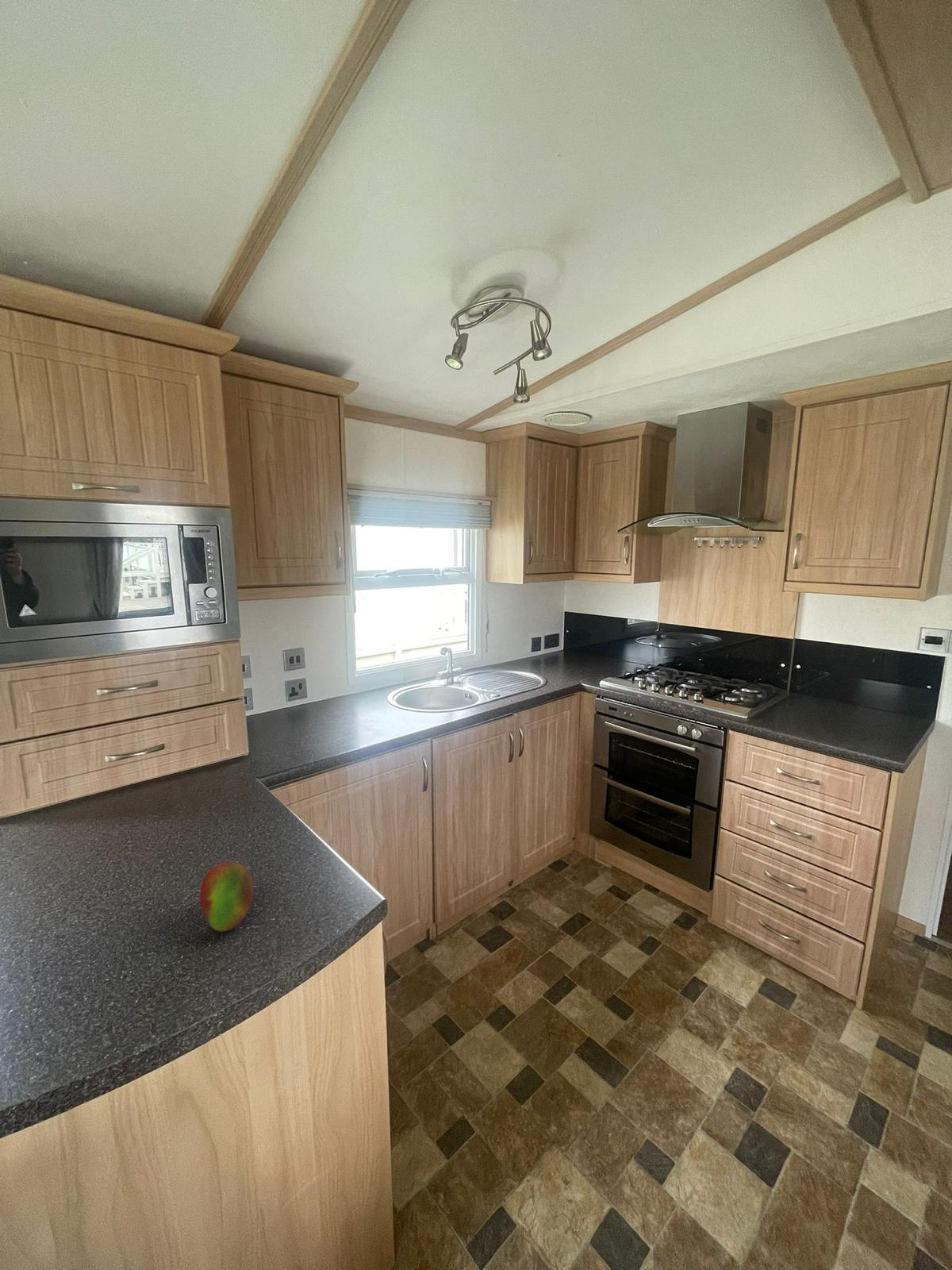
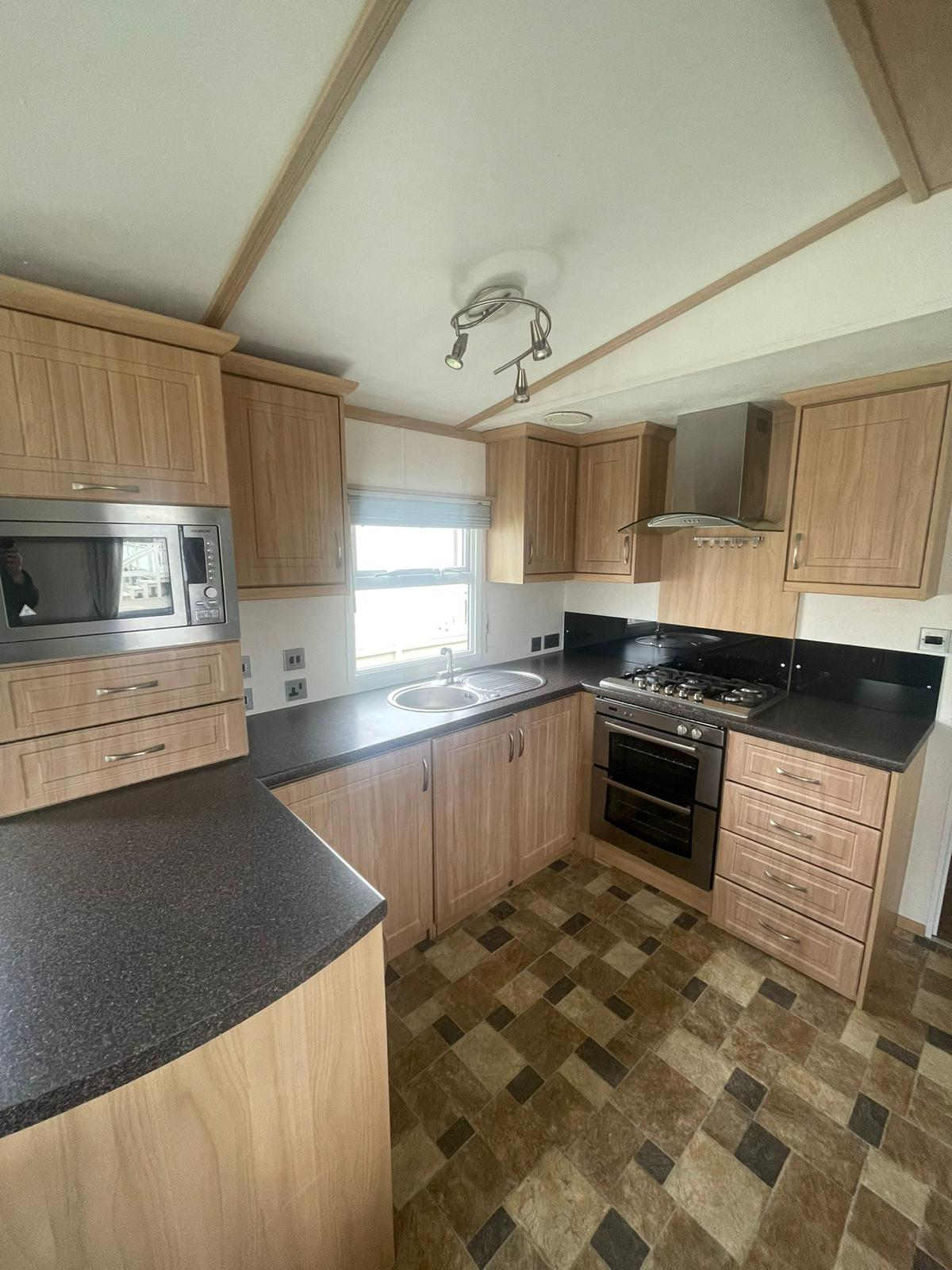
- fruit [198,861,255,933]
